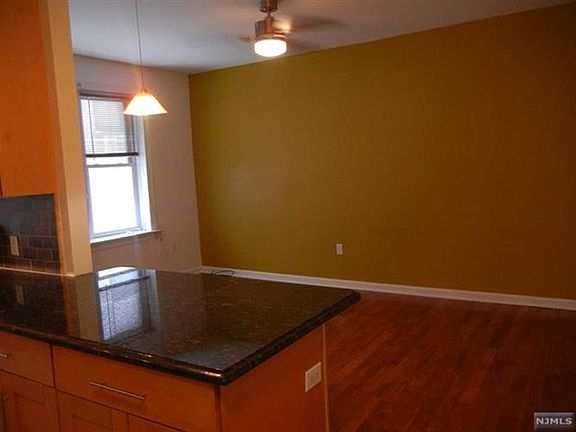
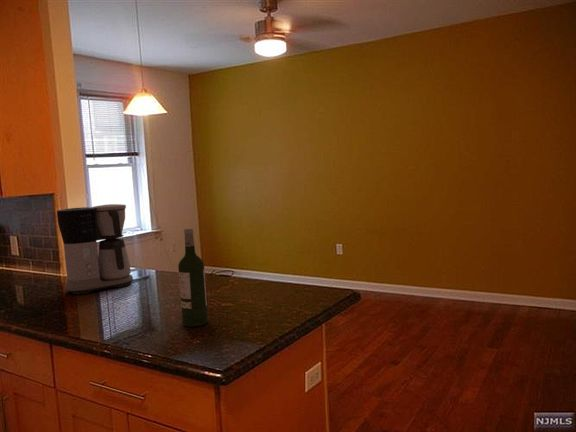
+ wine bottle [177,227,209,328]
+ coffee maker [56,203,134,296]
